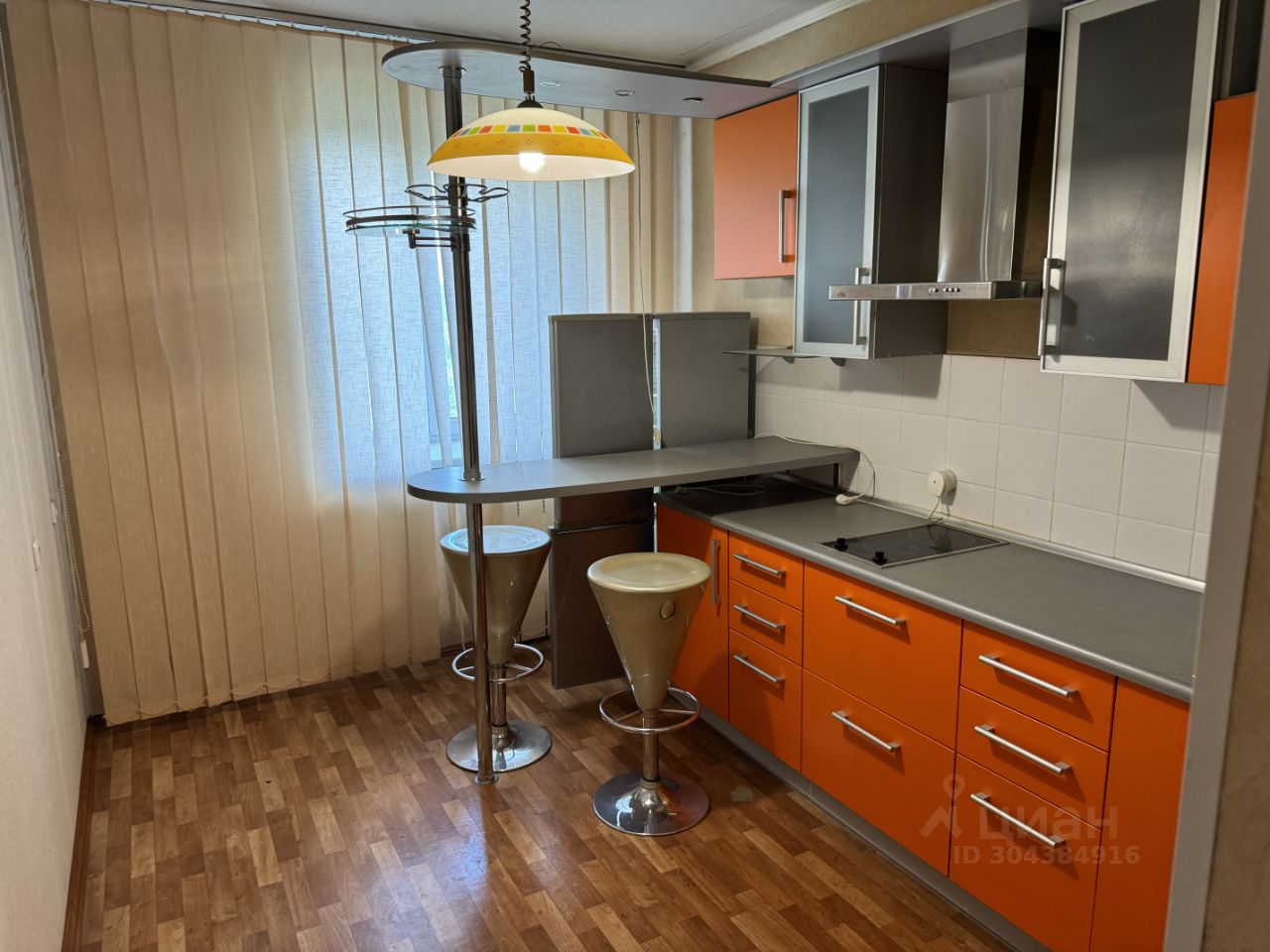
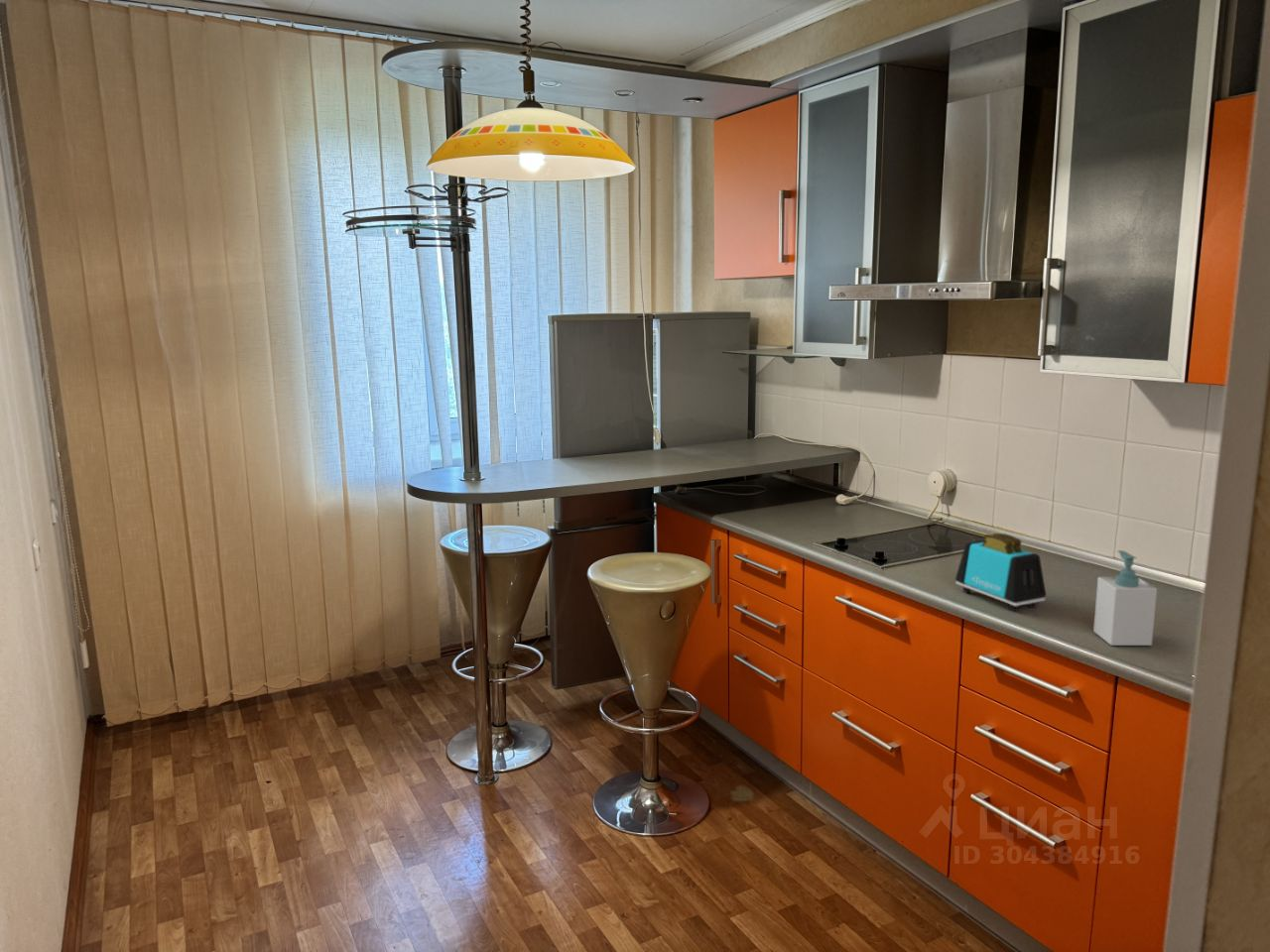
+ soap bottle [1092,549,1158,647]
+ toaster [954,533,1047,612]
